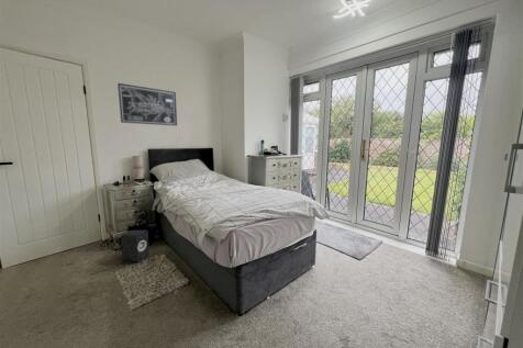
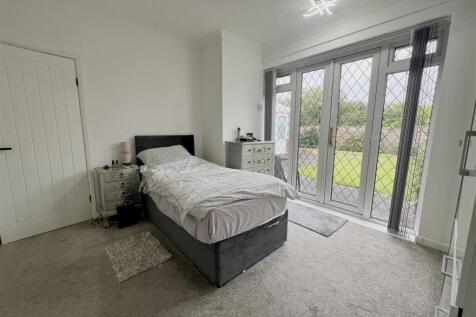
- speaker [120,229,151,263]
- wall art [116,82,178,126]
